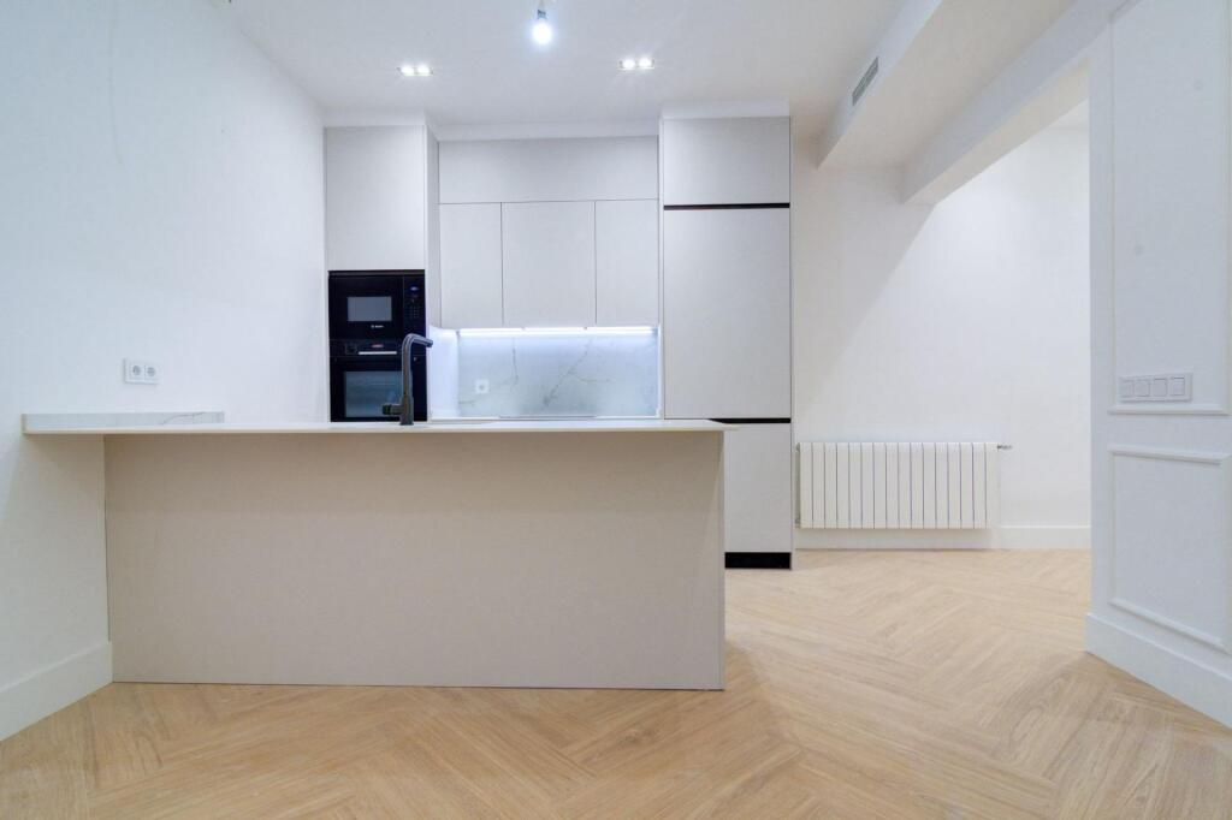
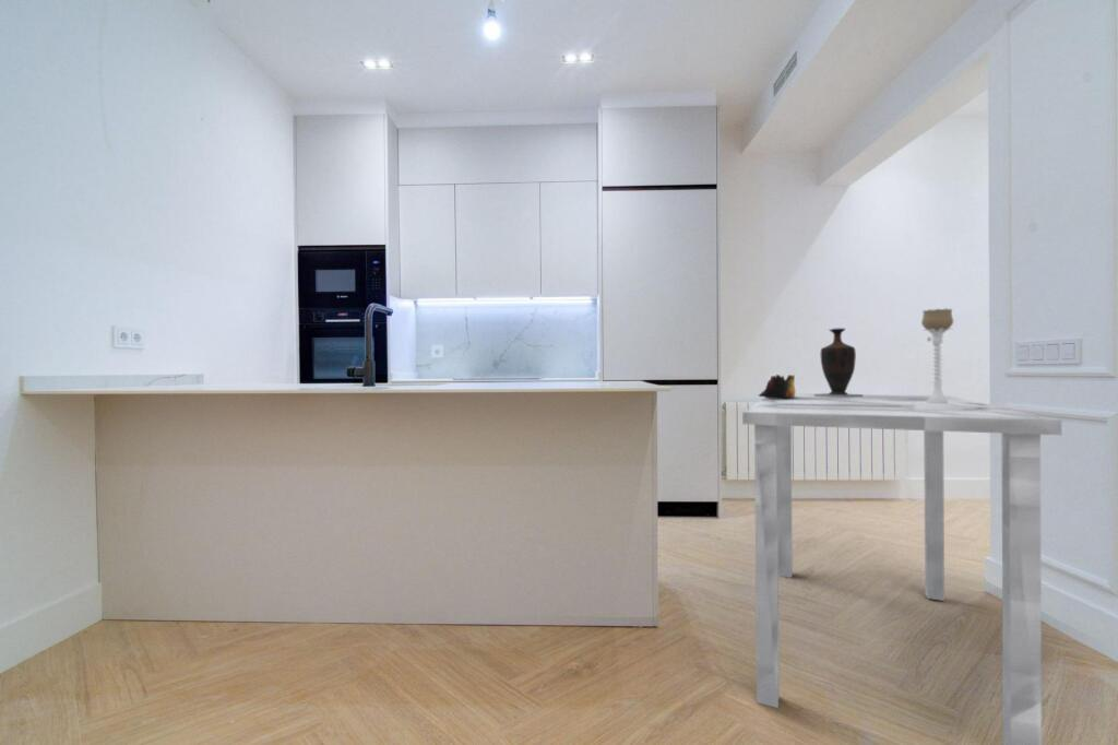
+ decorative bowl [758,374,799,400]
+ candle holder [914,308,963,411]
+ dining table [741,393,1062,745]
+ vase [813,327,864,398]
